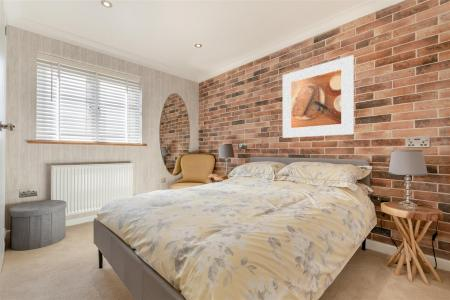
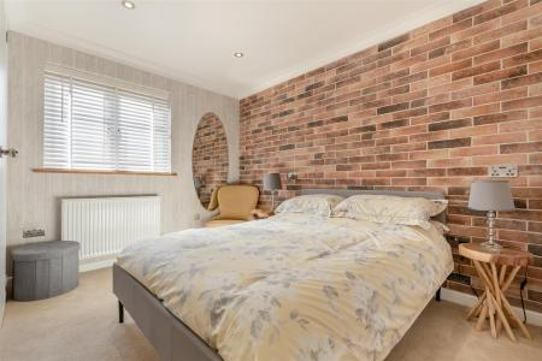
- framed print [282,54,355,139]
